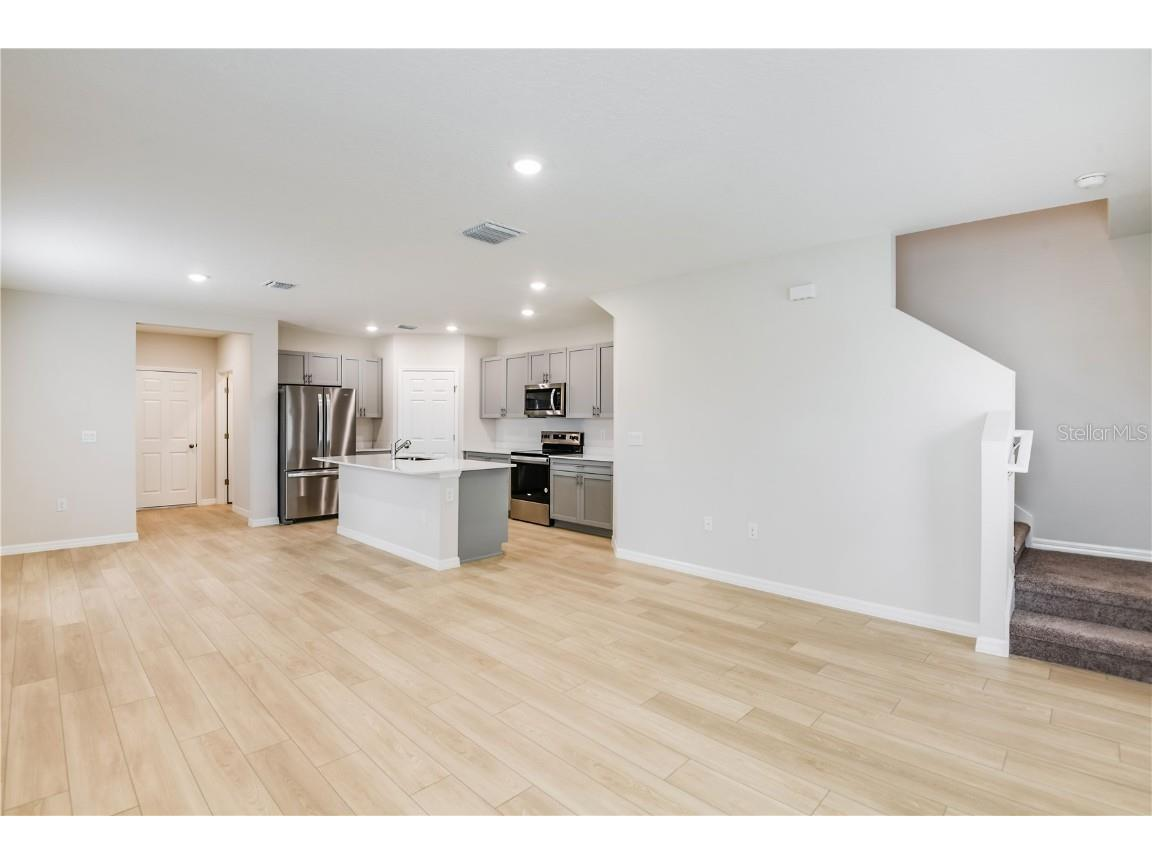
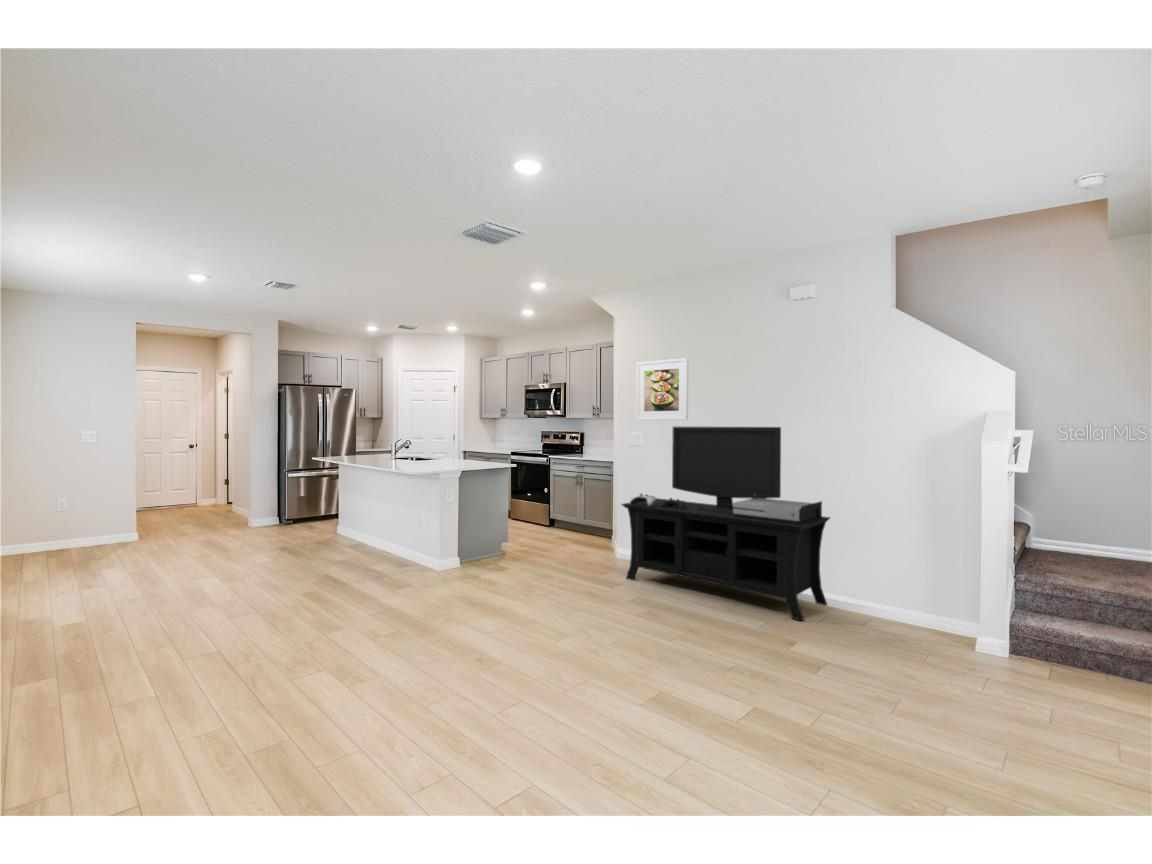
+ media console [620,426,832,622]
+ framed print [635,357,689,422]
